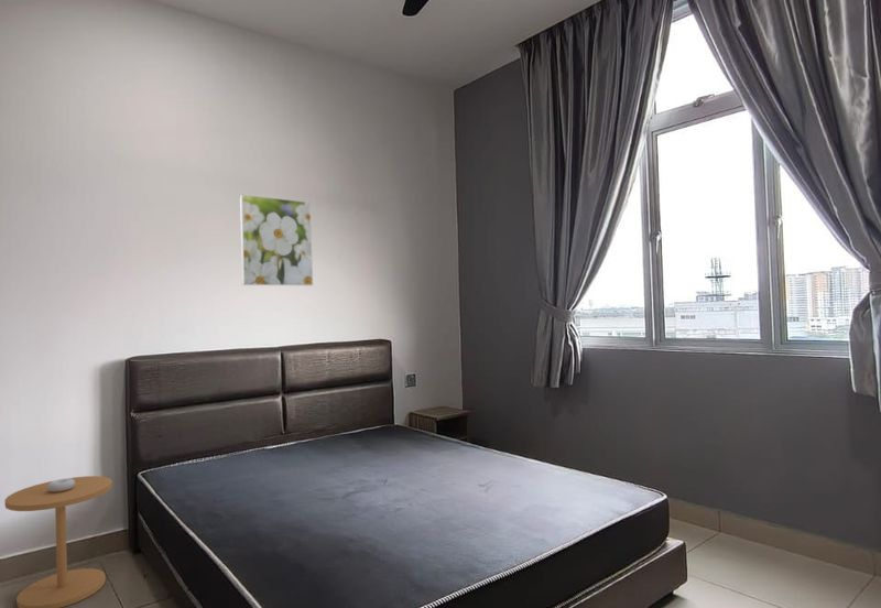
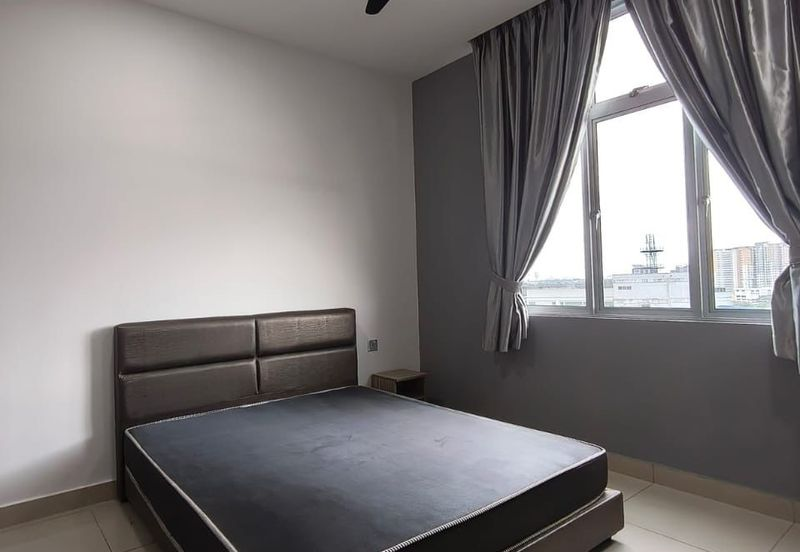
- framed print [239,193,314,286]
- side table [3,475,113,608]
